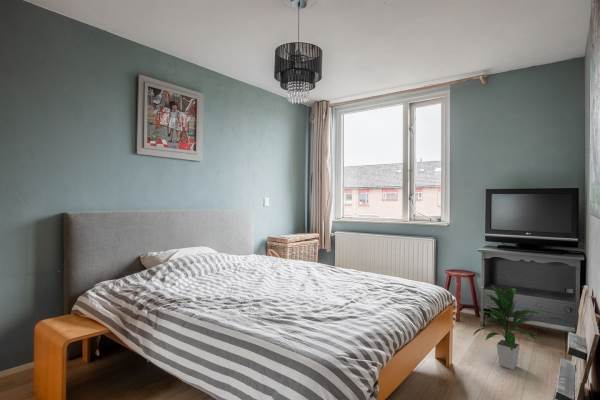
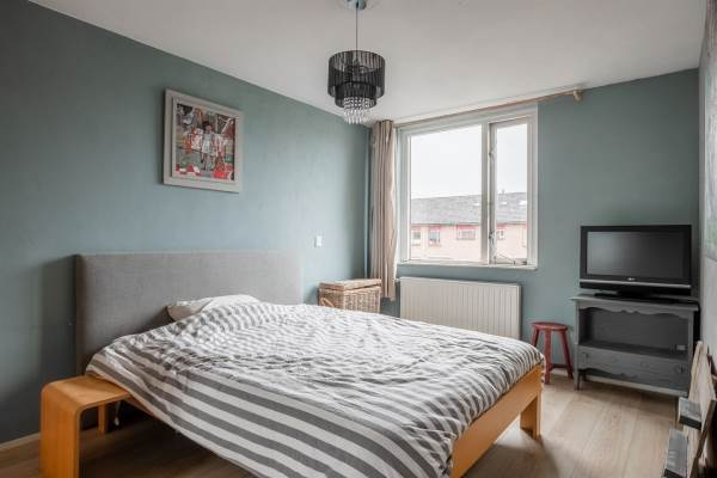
- indoor plant [472,285,545,371]
